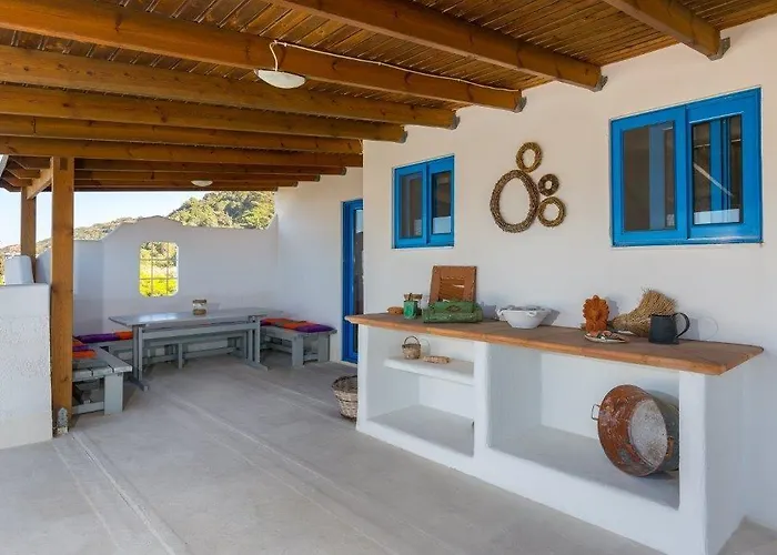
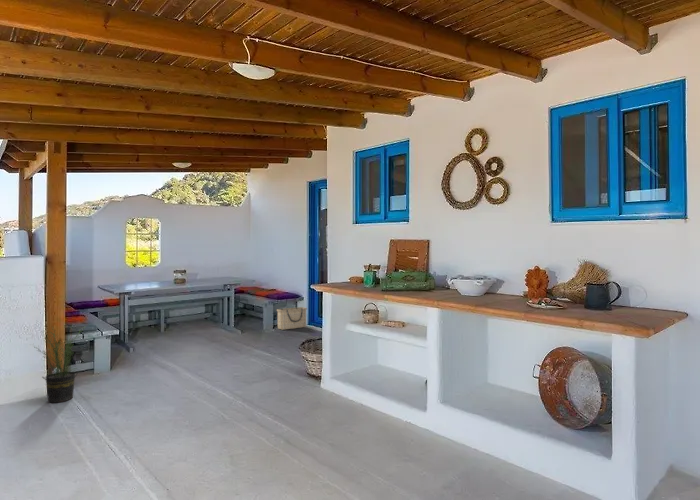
+ basket [276,306,308,331]
+ potted plant [30,325,87,404]
